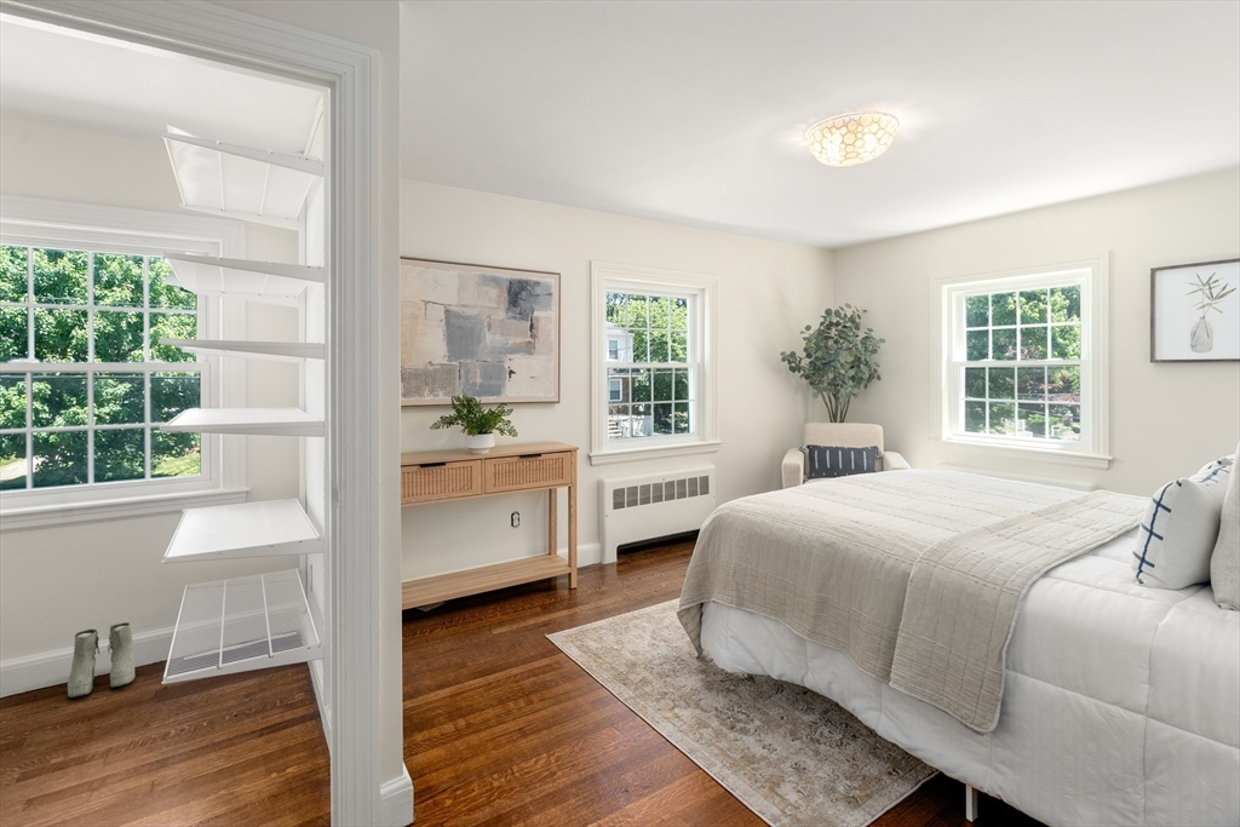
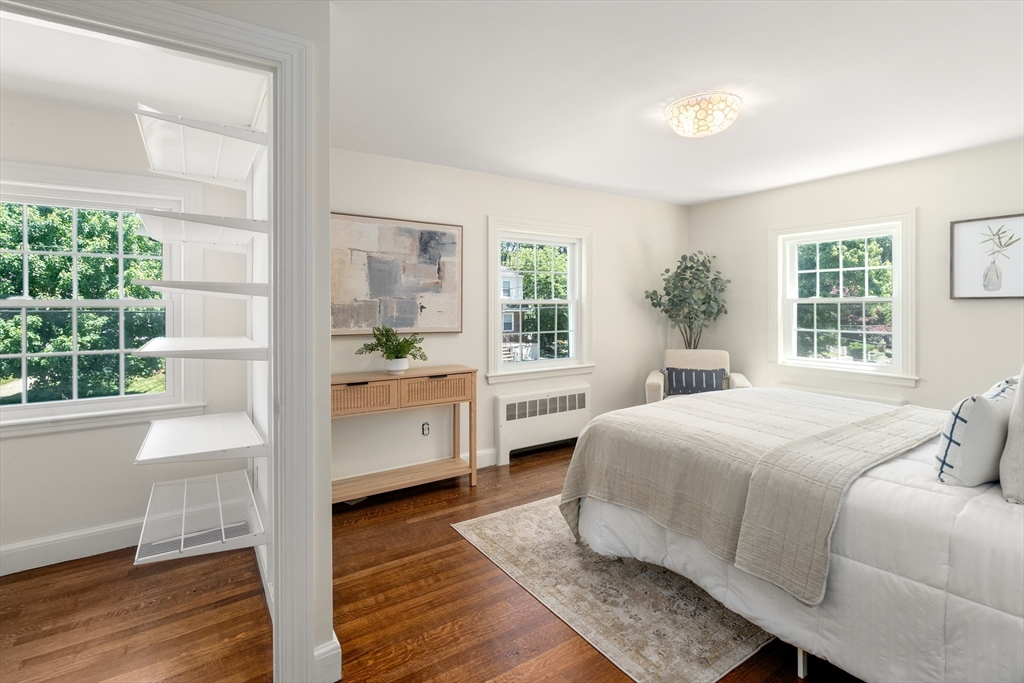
- boots [67,621,136,699]
